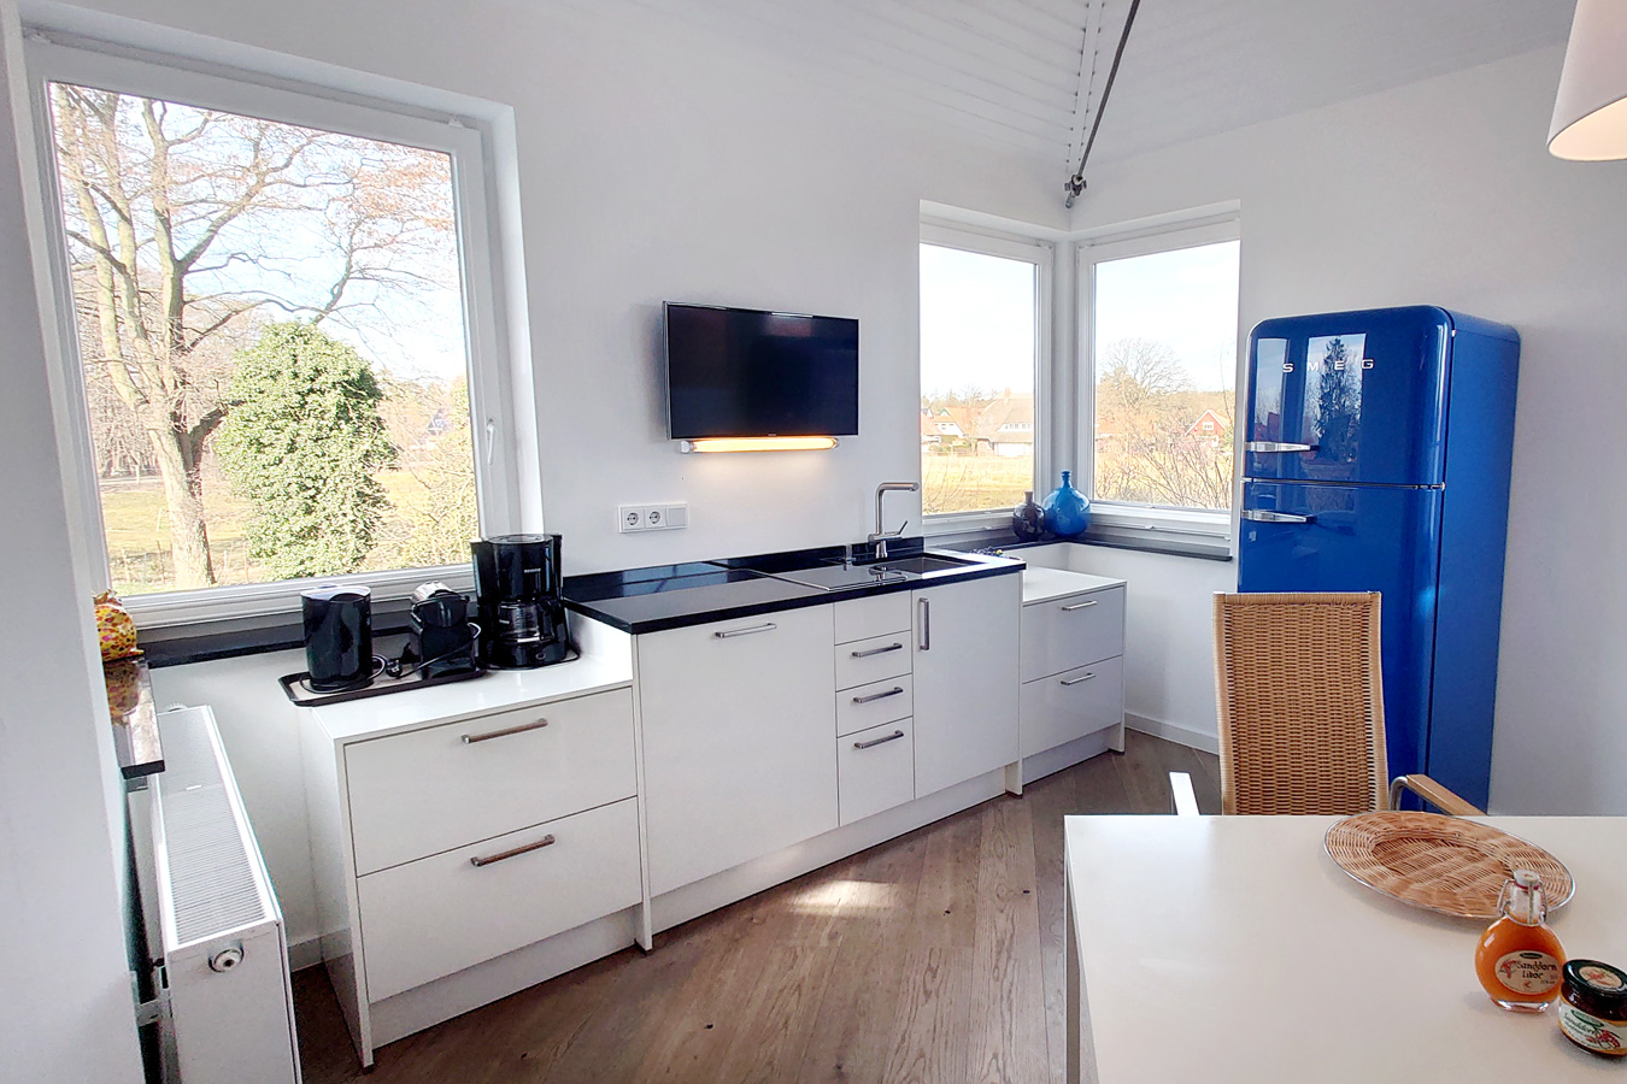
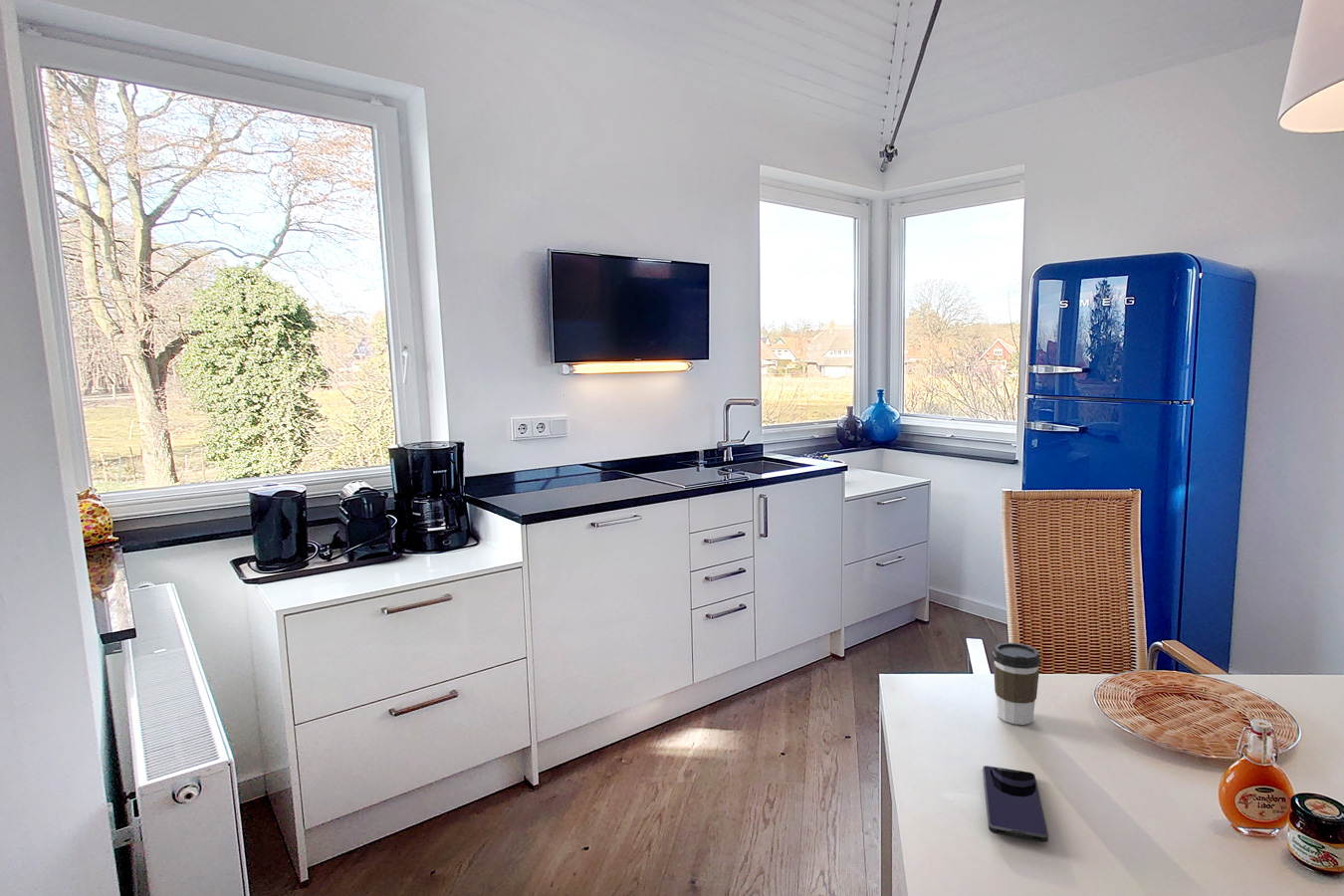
+ smartphone [982,765,1049,843]
+ coffee cup [992,642,1042,726]
